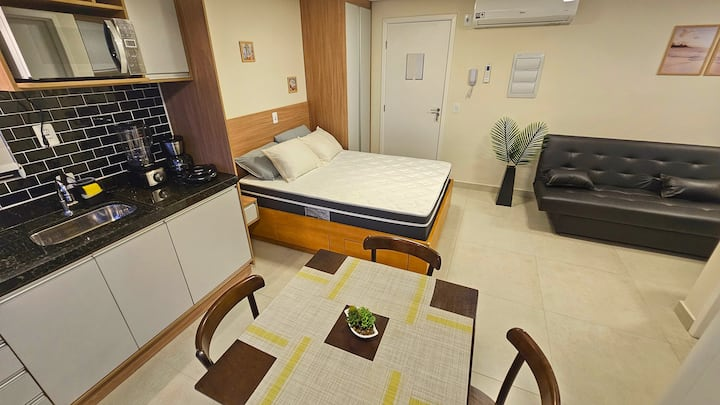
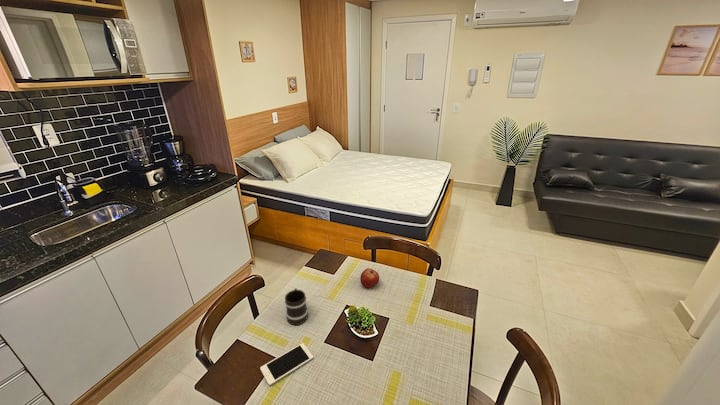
+ fruit [359,267,380,288]
+ cell phone [259,342,314,386]
+ mug [284,288,309,326]
